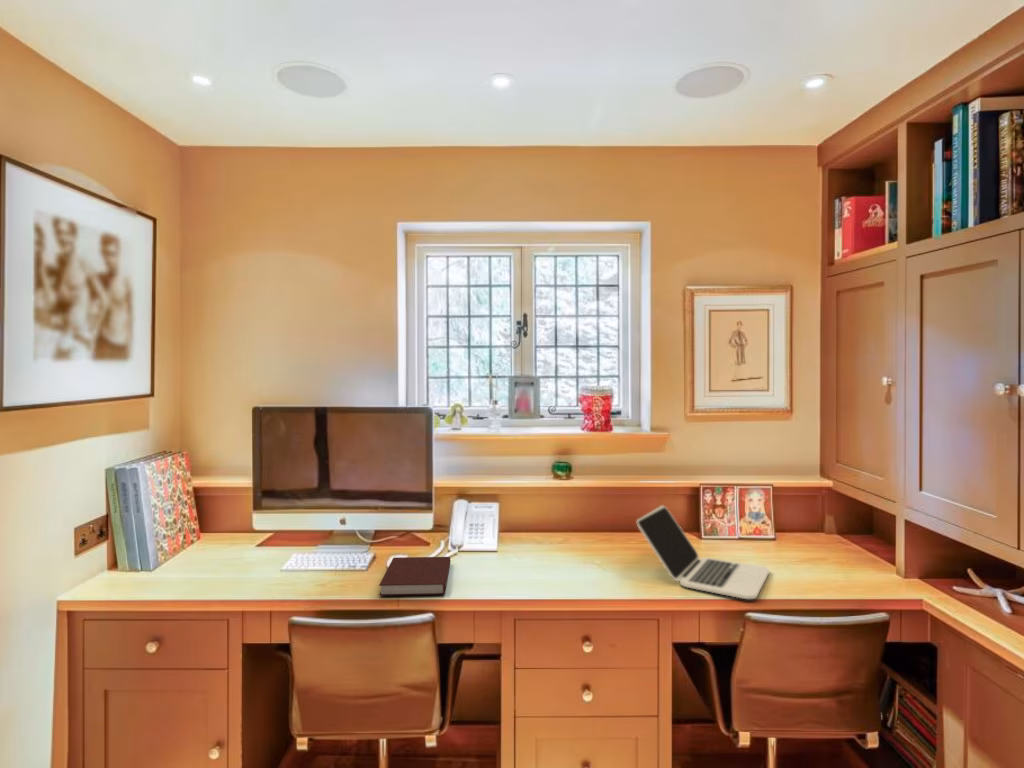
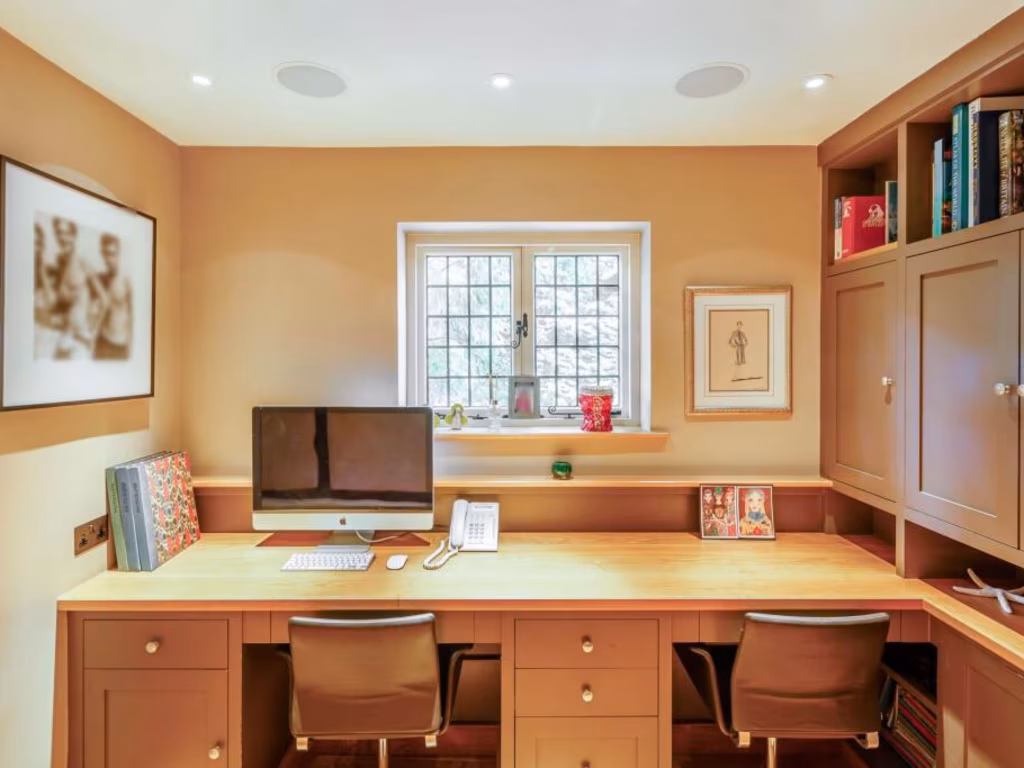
- laptop [636,504,770,600]
- notebook [378,556,452,597]
